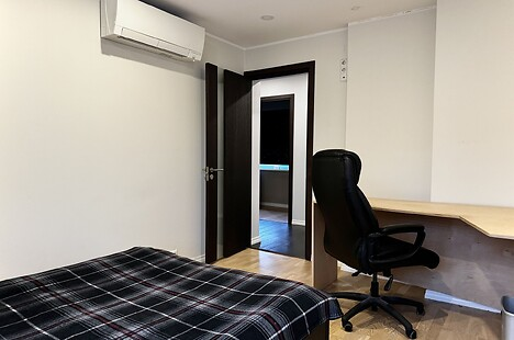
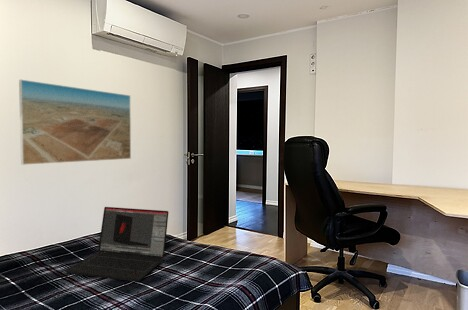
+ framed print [18,79,132,166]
+ laptop [65,206,170,283]
